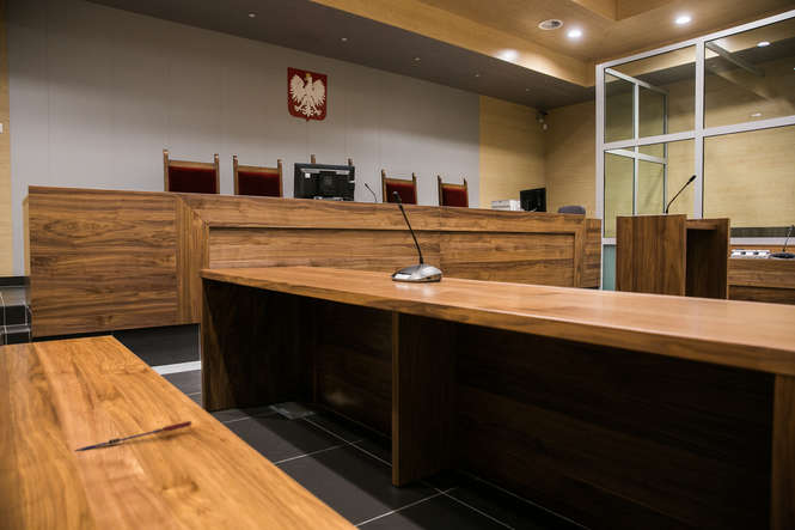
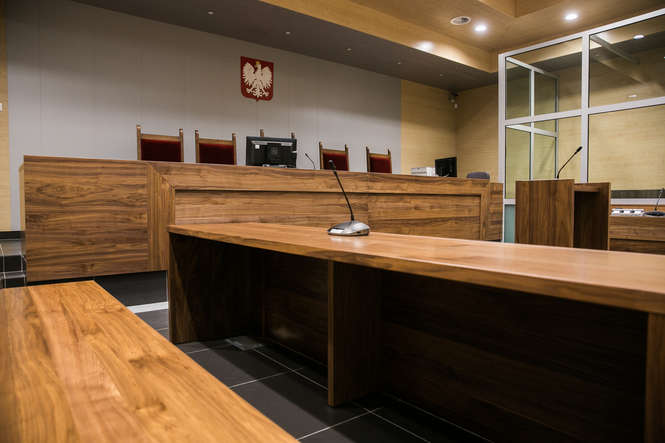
- pen [74,420,192,452]
